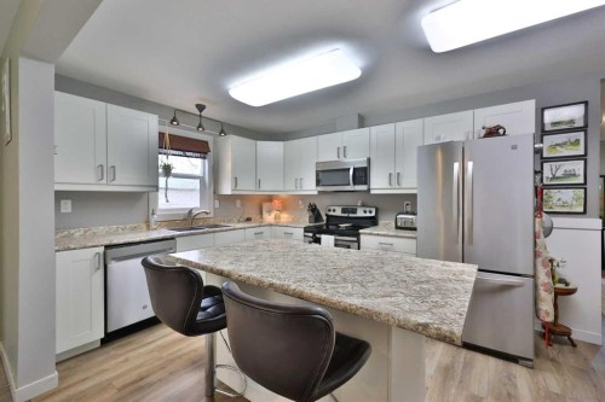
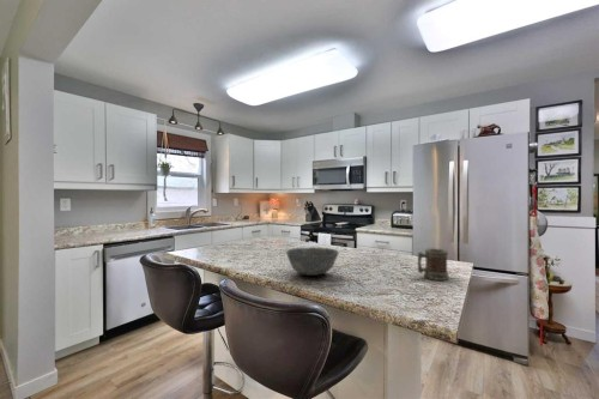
+ mug [417,247,450,282]
+ bowl [285,246,340,277]
